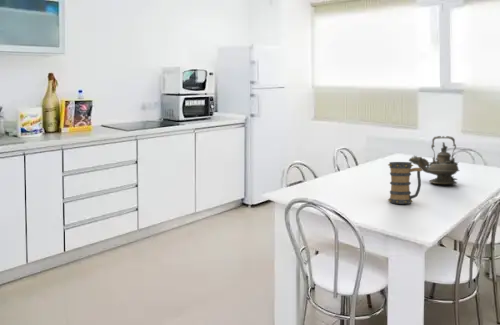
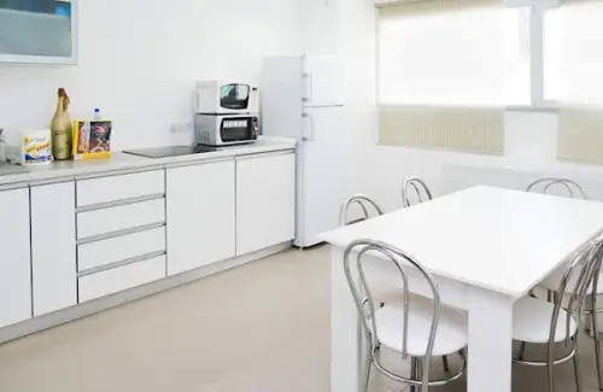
- mug [387,161,423,205]
- teapot [408,135,461,185]
